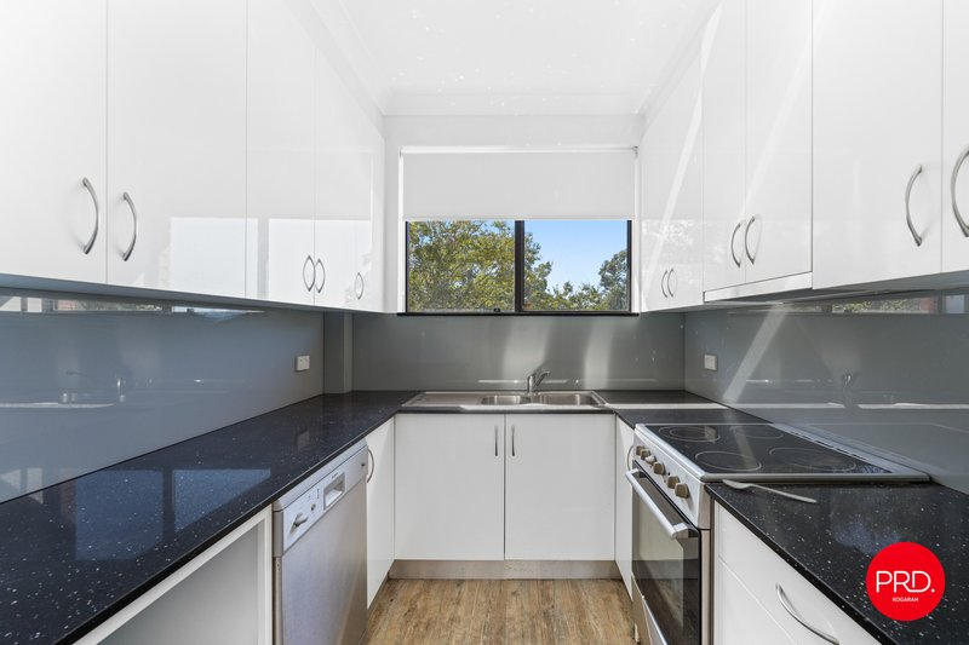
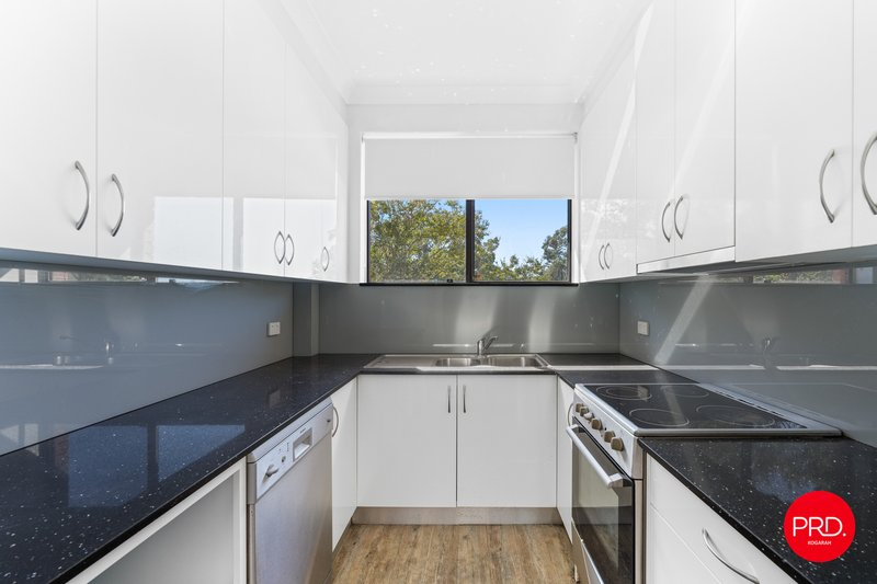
- spoon [722,478,818,503]
